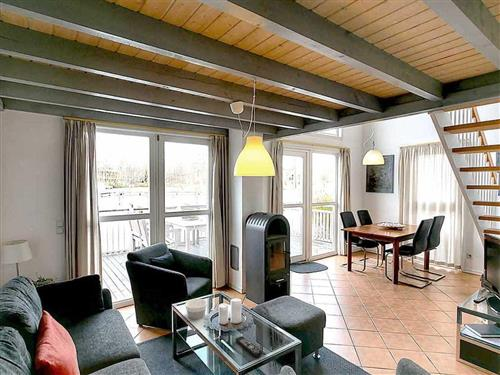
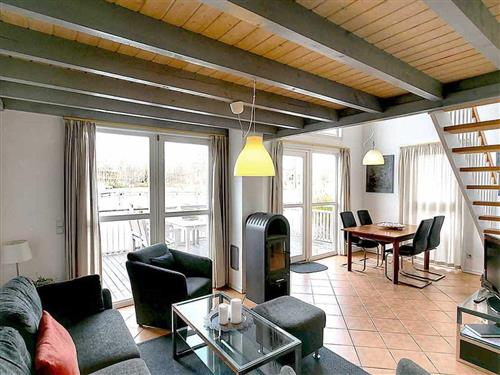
- remote control [234,335,264,358]
- bowl [184,298,208,320]
